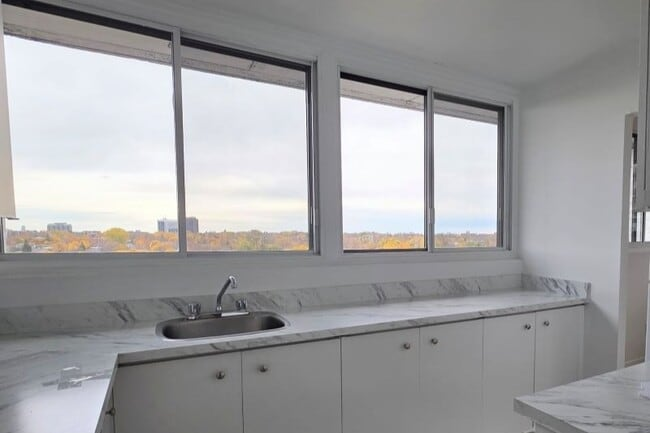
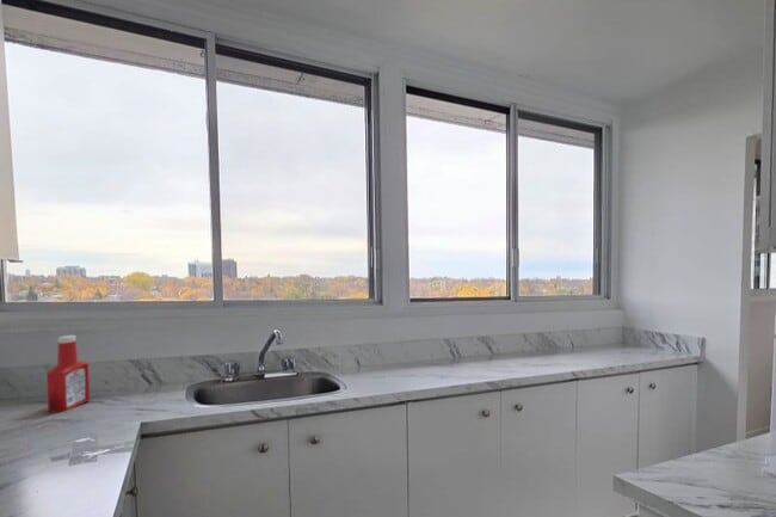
+ soap bottle [45,334,91,413]
